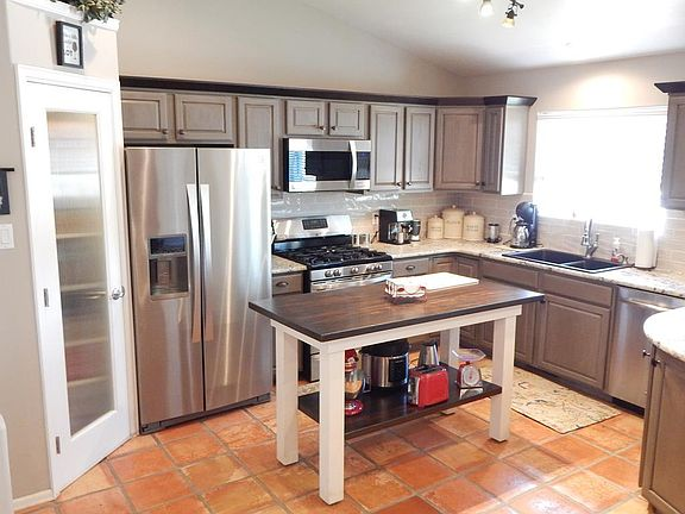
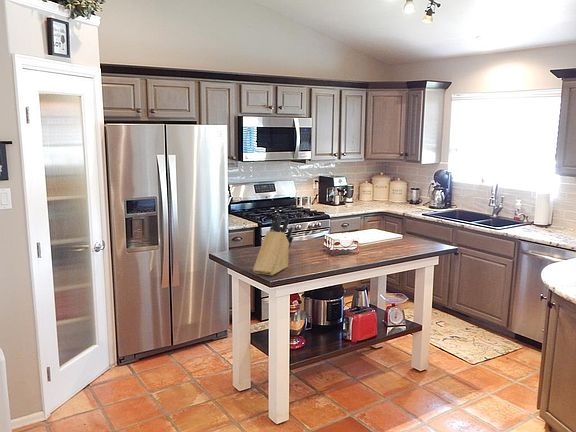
+ knife block [252,213,294,276]
